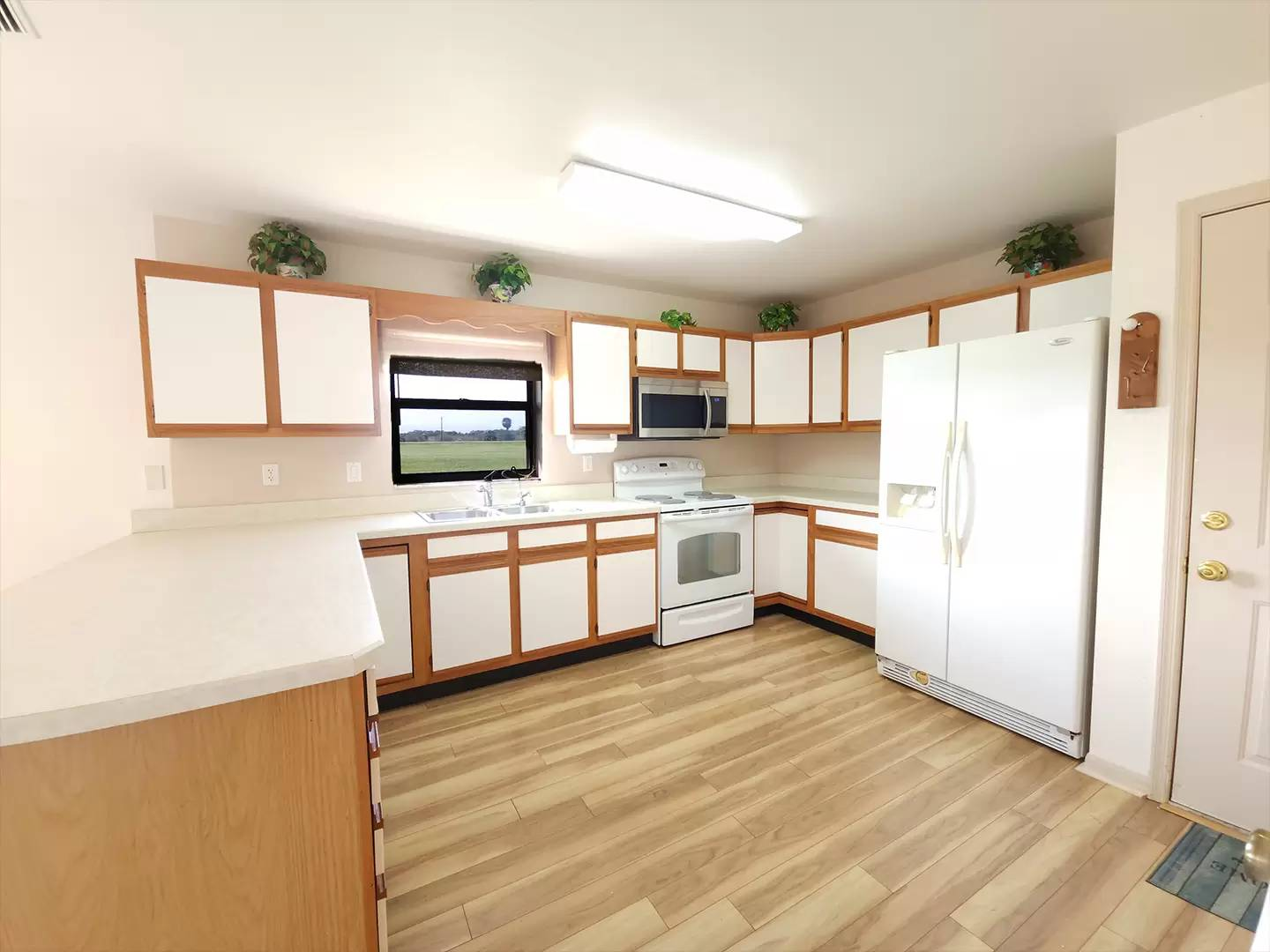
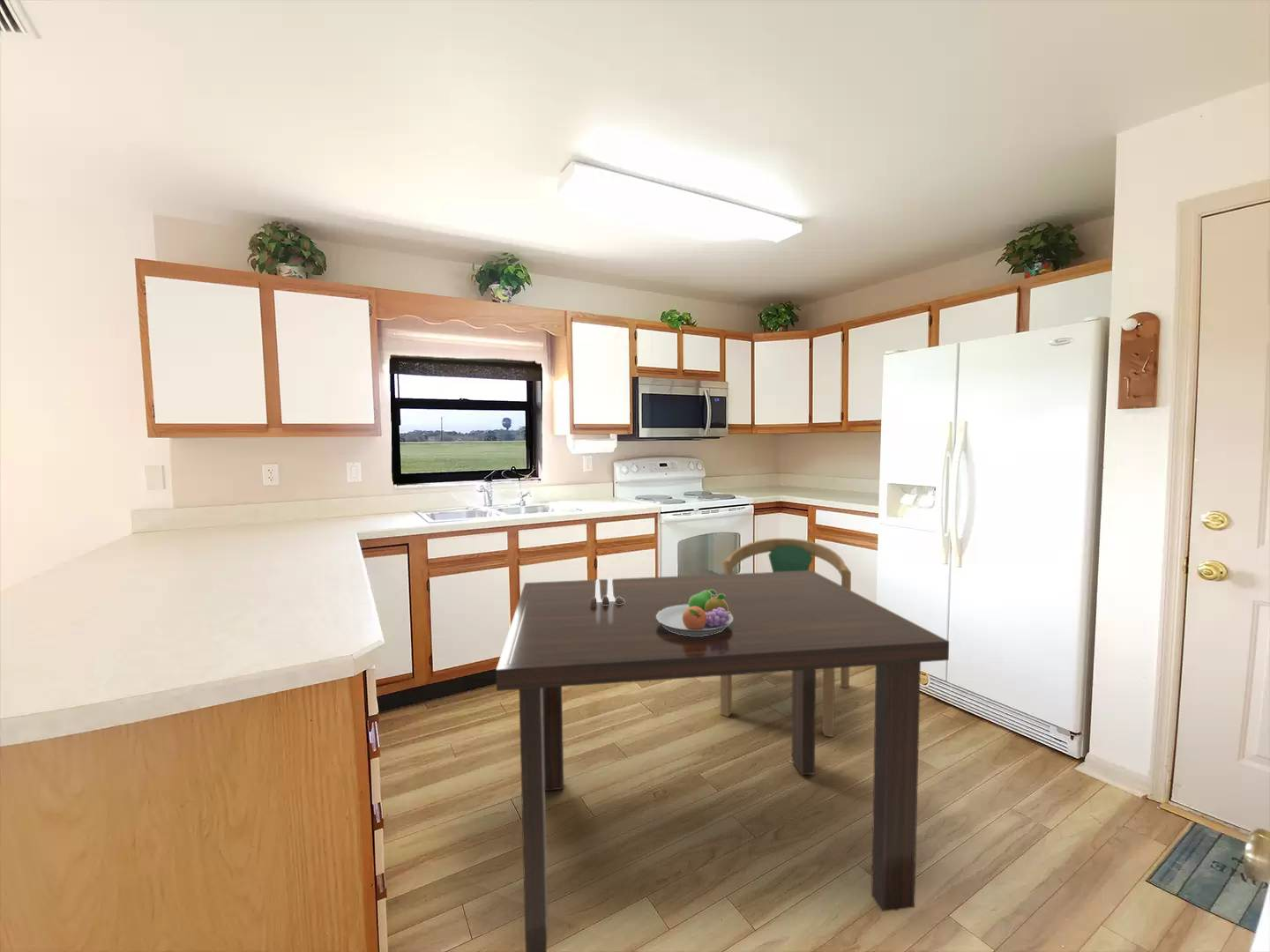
+ fruit bowl [656,590,733,636]
+ dining table [495,569,950,952]
+ salt and pepper shaker set [590,576,624,606]
+ dining chair [720,538,852,738]
